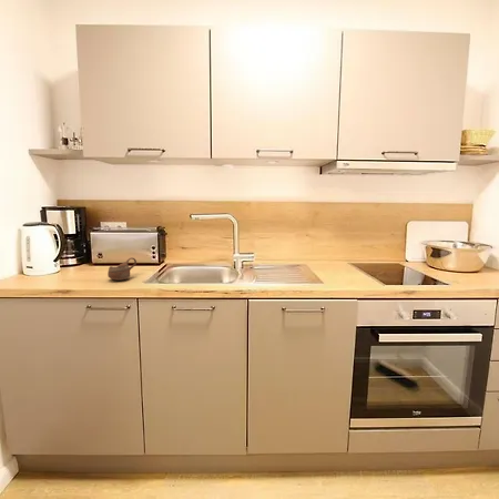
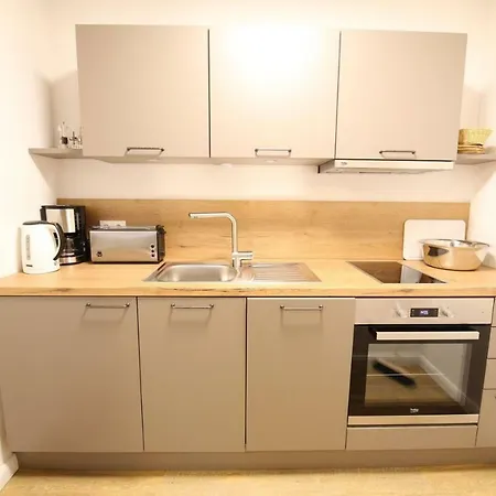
- cup [106,256,138,282]
